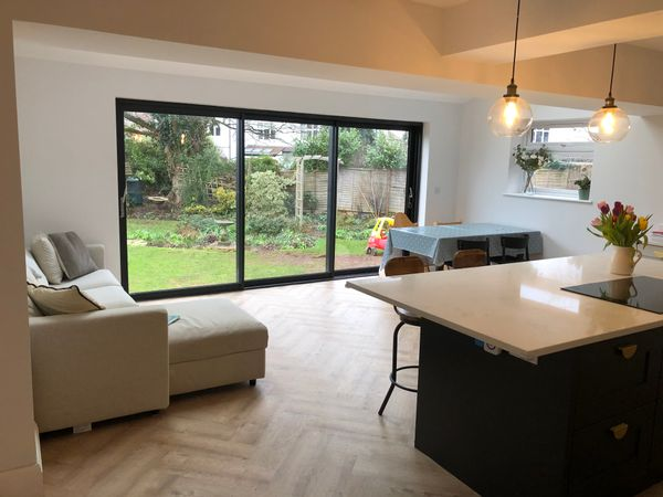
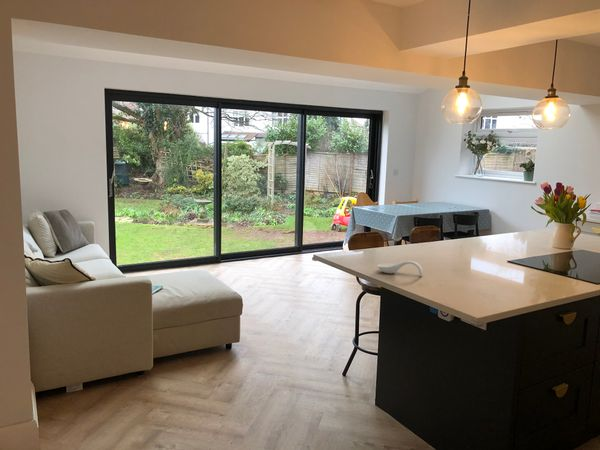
+ spoon rest [376,259,424,277]
